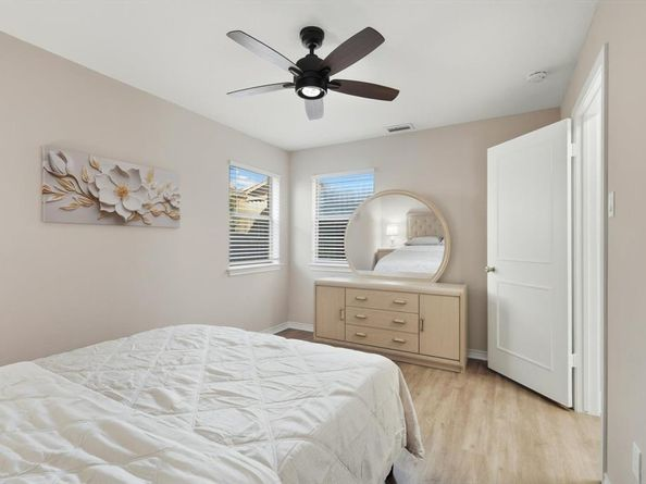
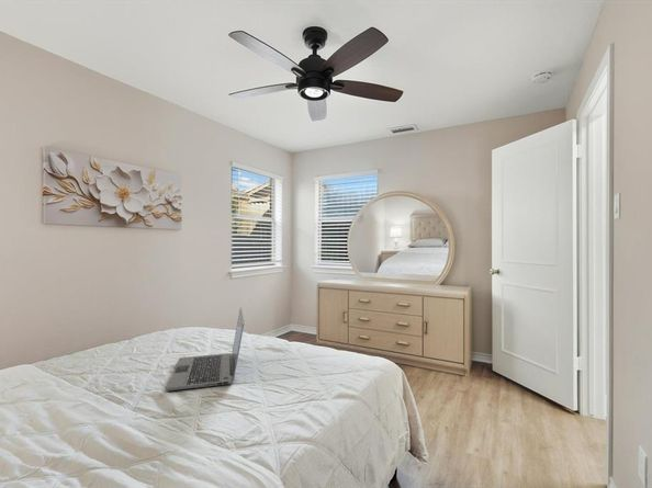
+ laptop [166,306,245,391]
